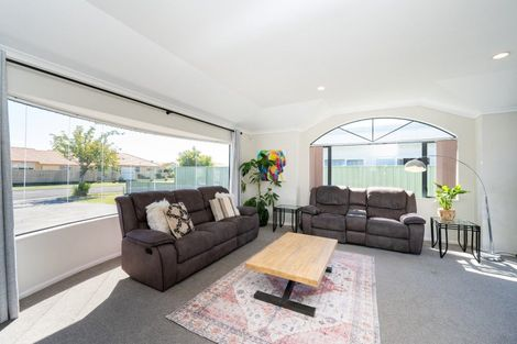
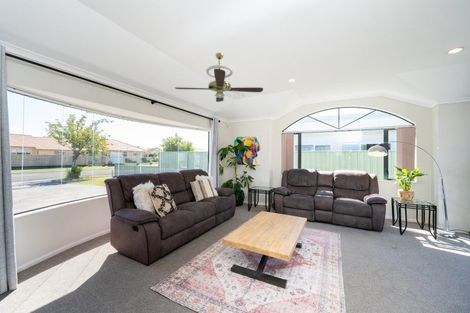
+ ceiling fan [174,52,264,103]
